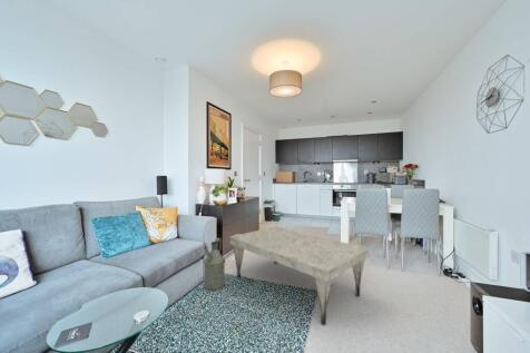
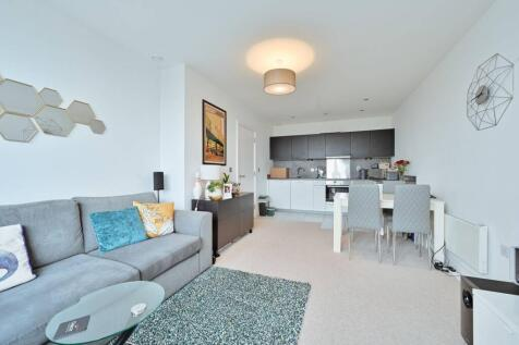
- coffee table [228,225,371,326]
- watering can [202,237,226,291]
